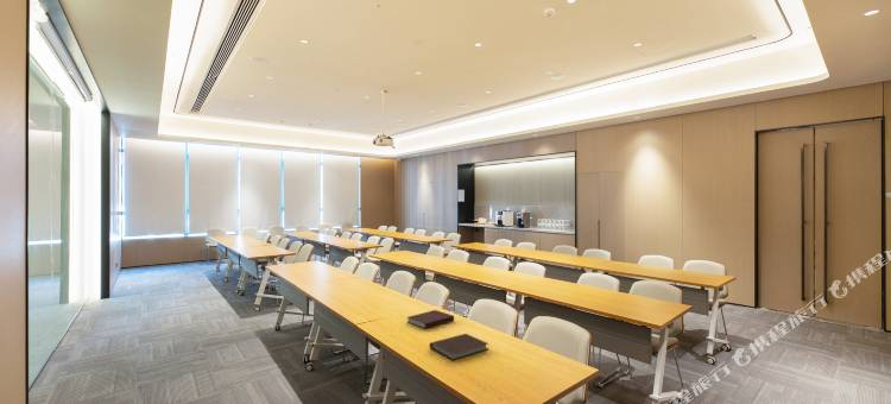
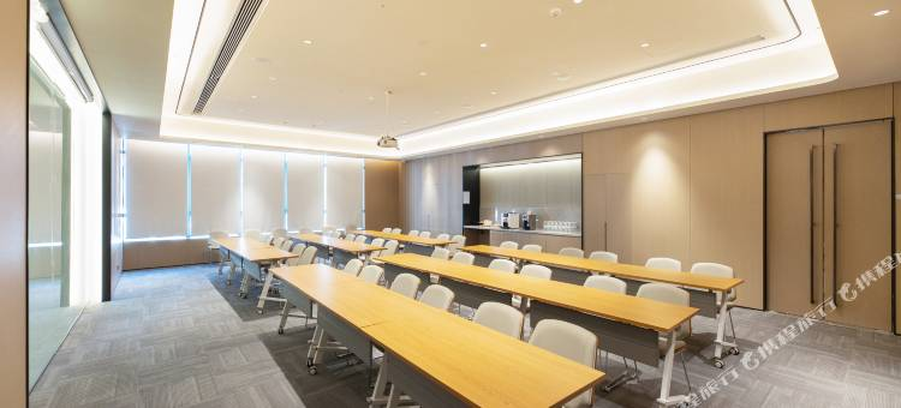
- notebook [406,309,455,330]
- notebook [429,333,489,361]
